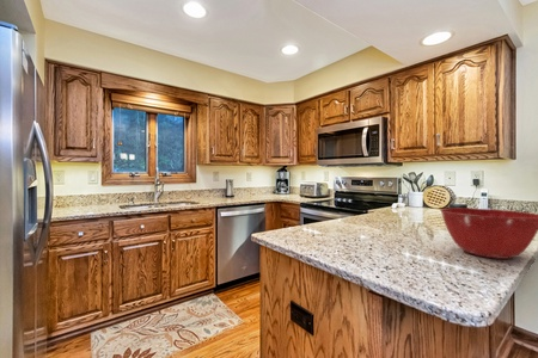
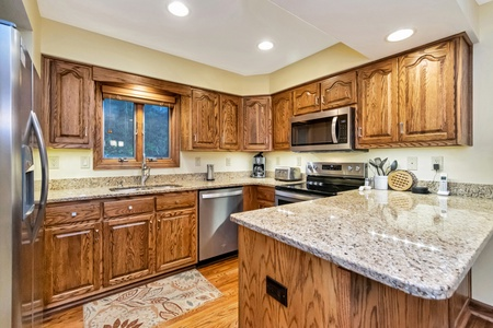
- mixing bowl [439,206,538,260]
